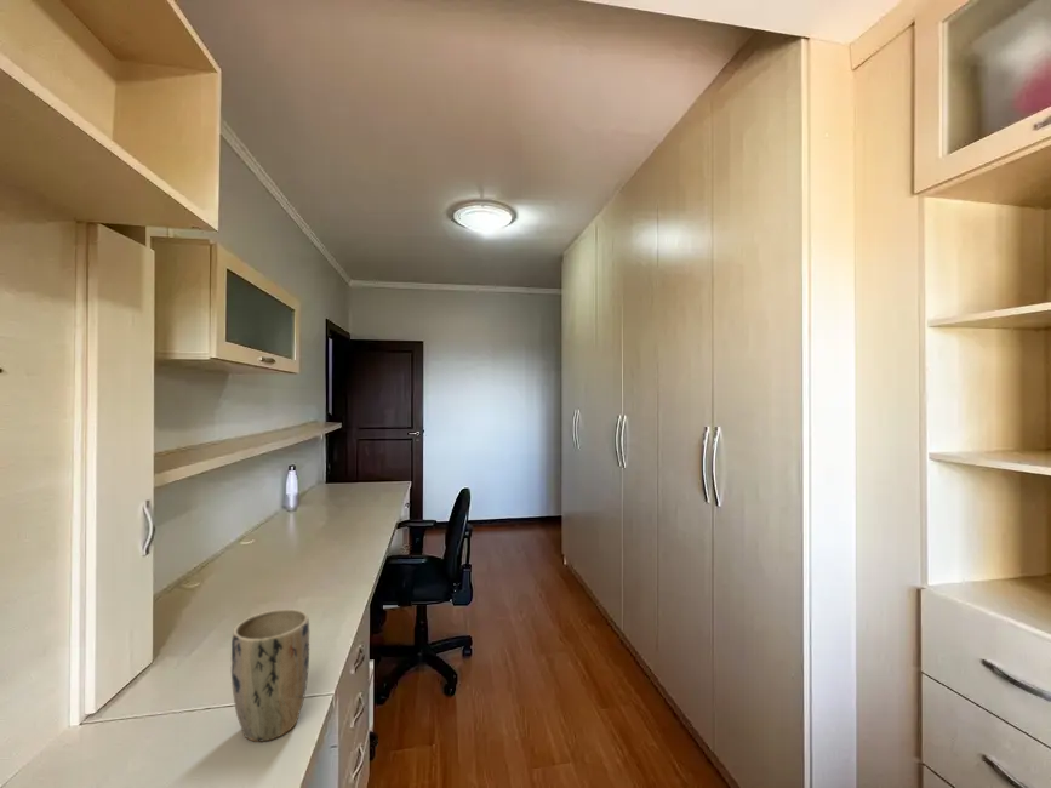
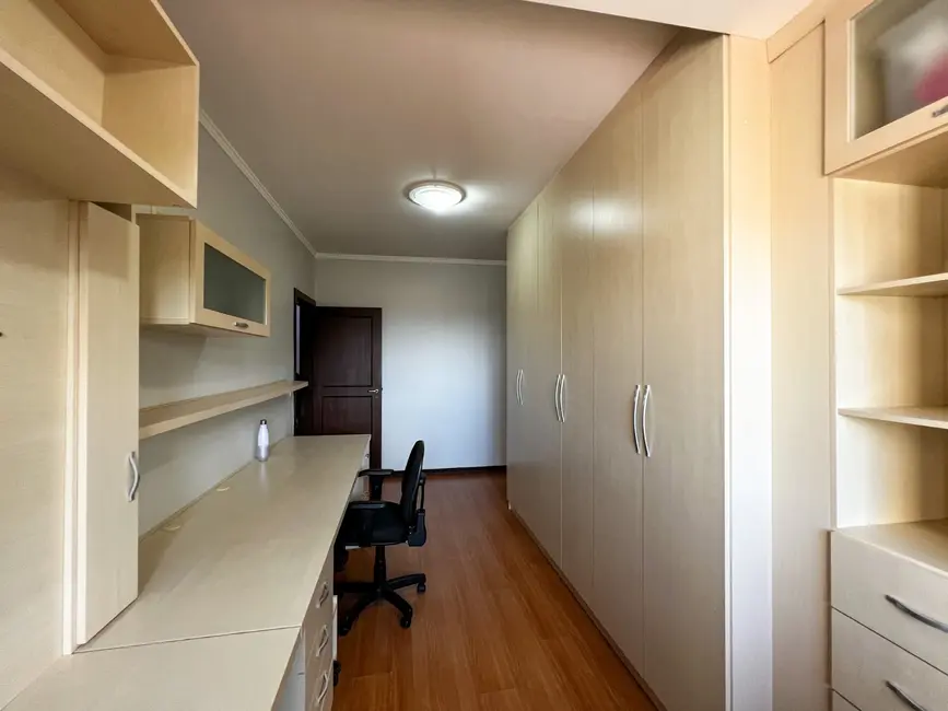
- plant pot [230,609,310,743]
